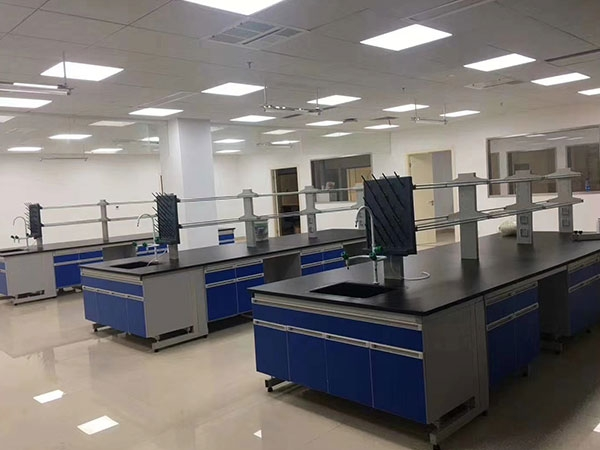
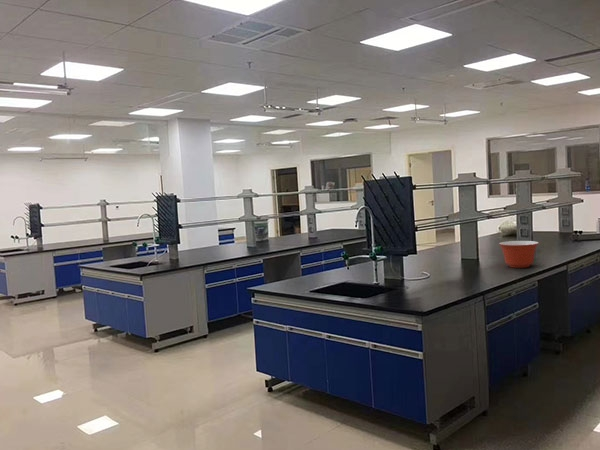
+ mixing bowl [498,240,540,269]
